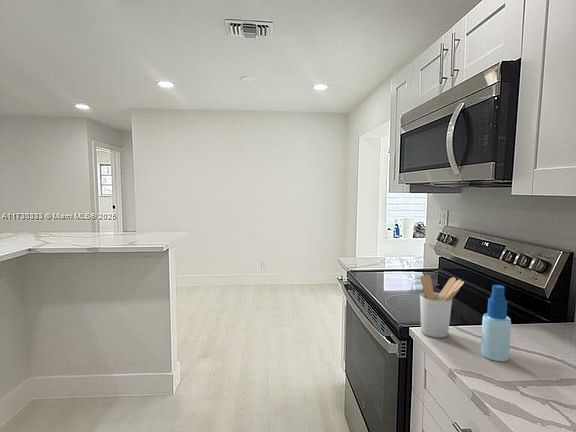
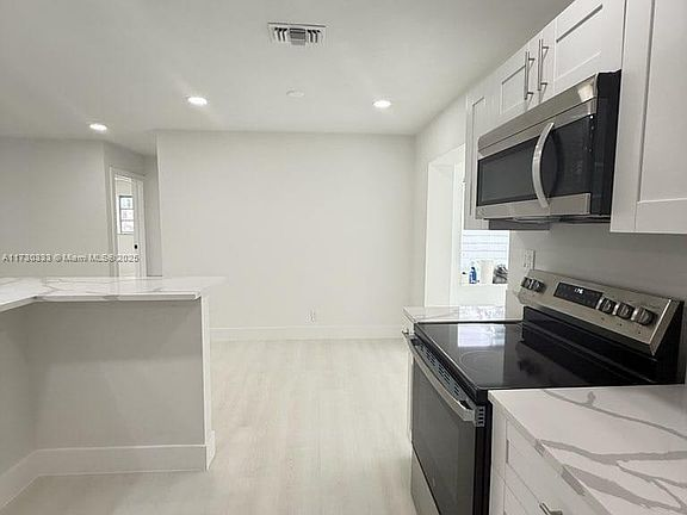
- spray bottle [480,284,512,362]
- utensil holder [419,274,465,339]
